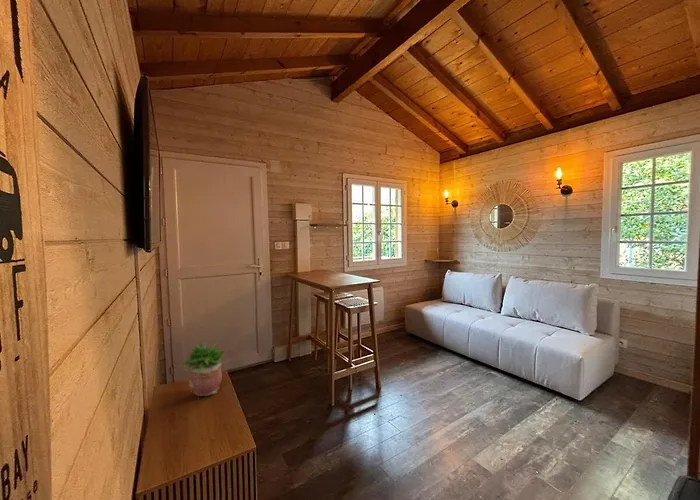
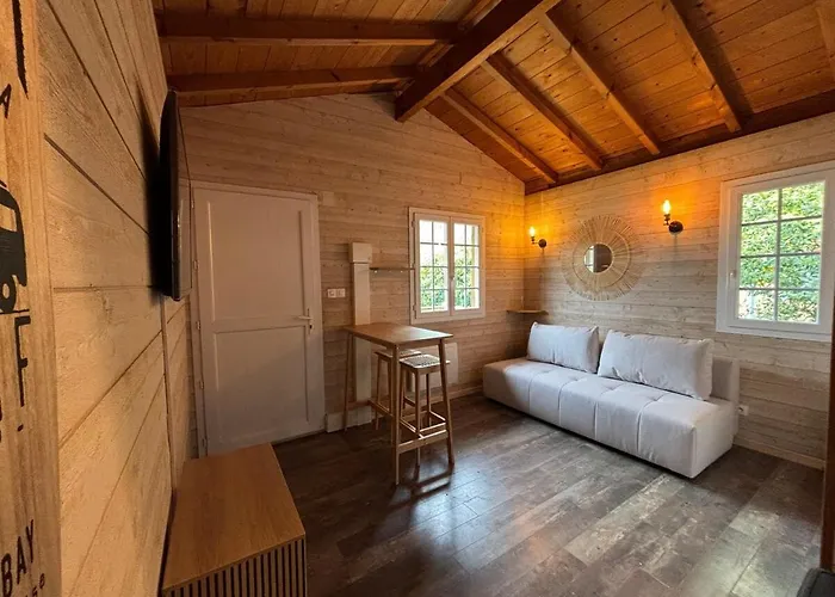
- potted plant [178,339,227,397]
